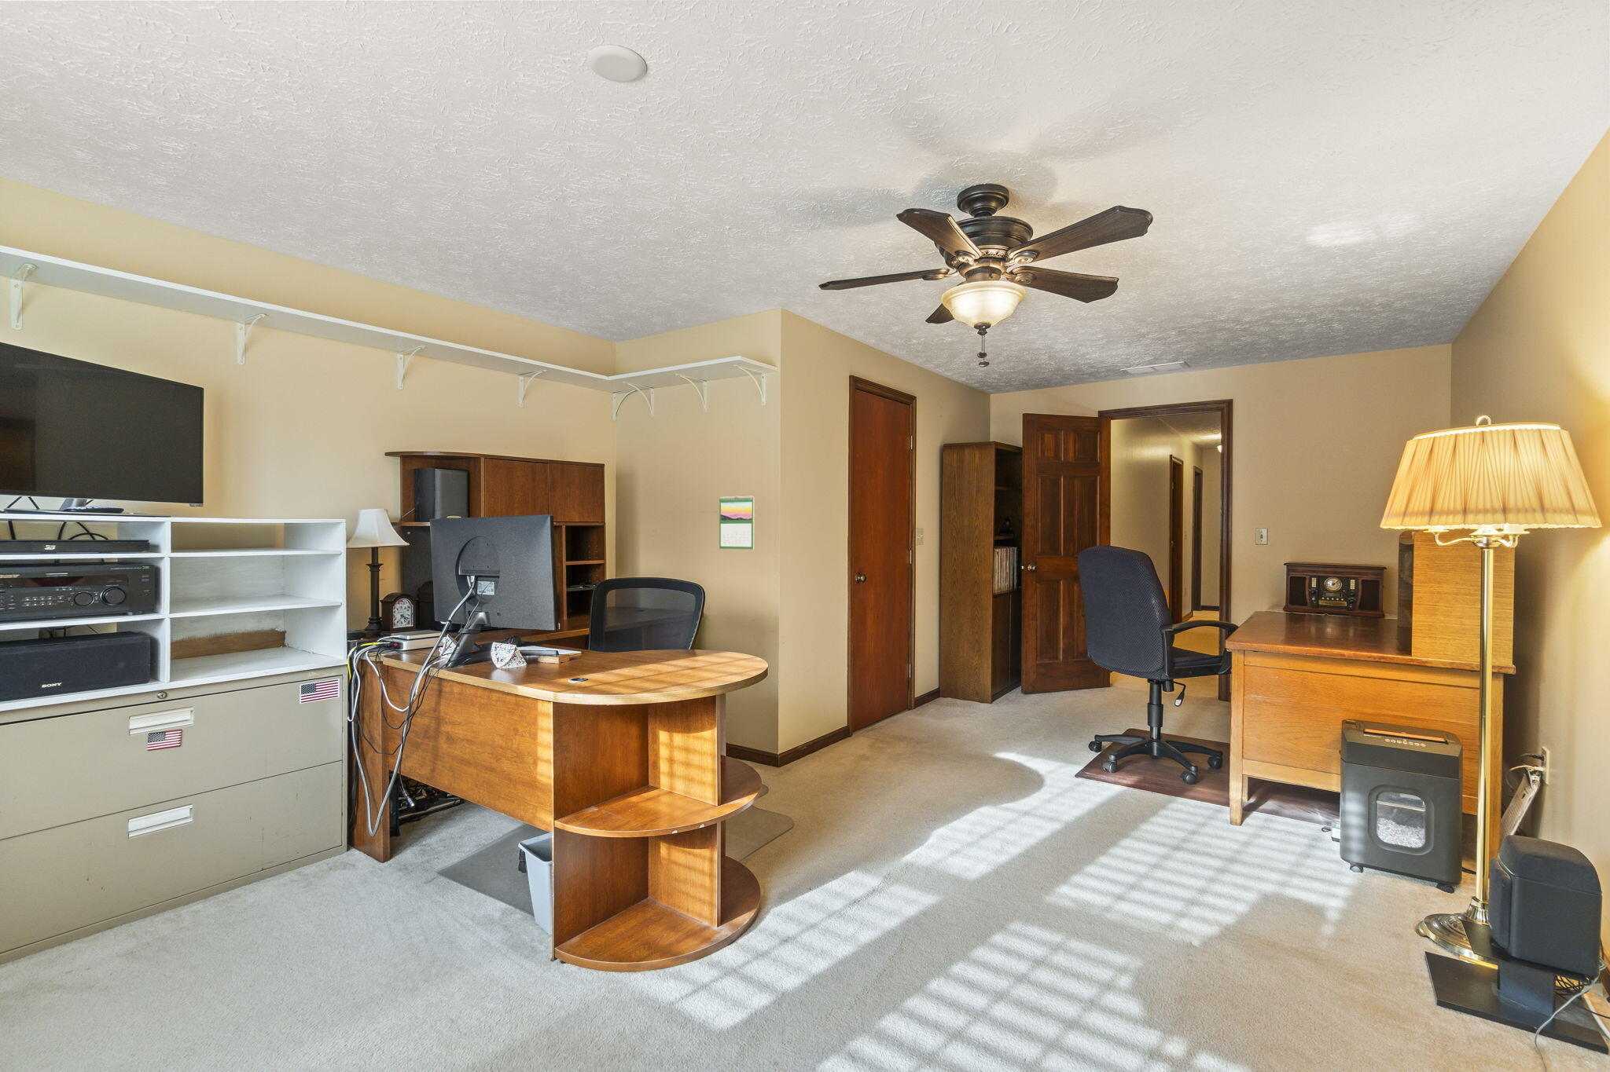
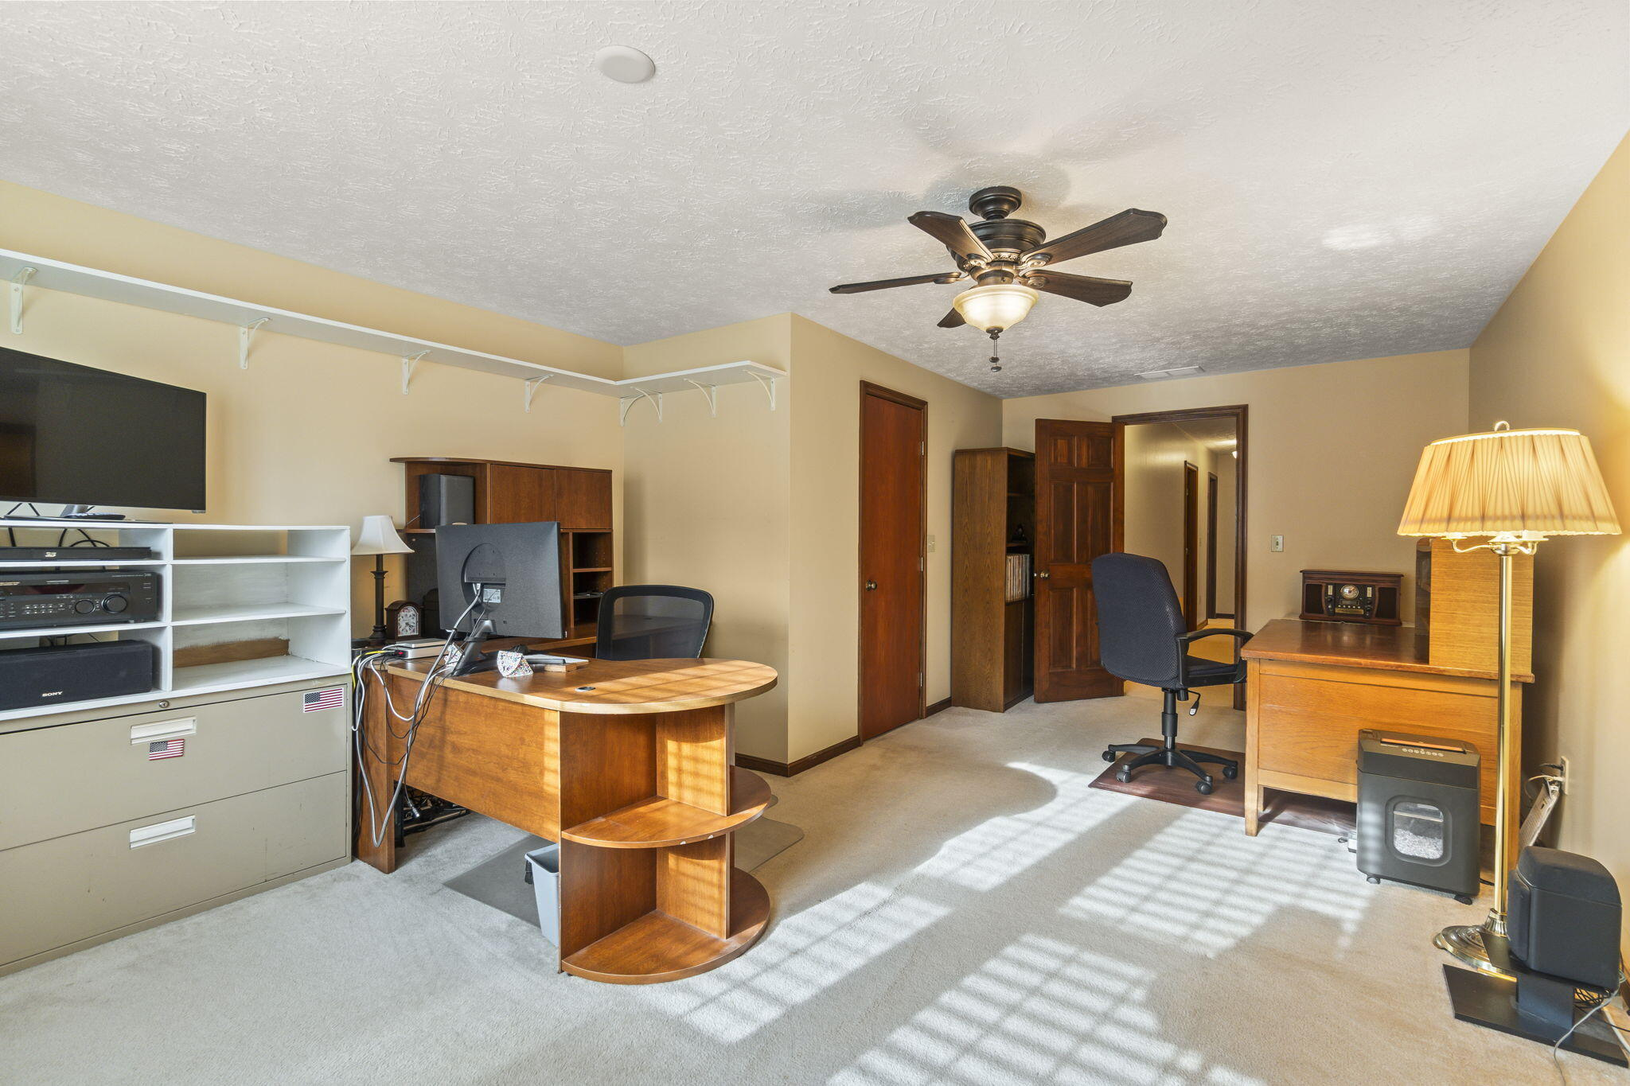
- calendar [718,495,754,549]
